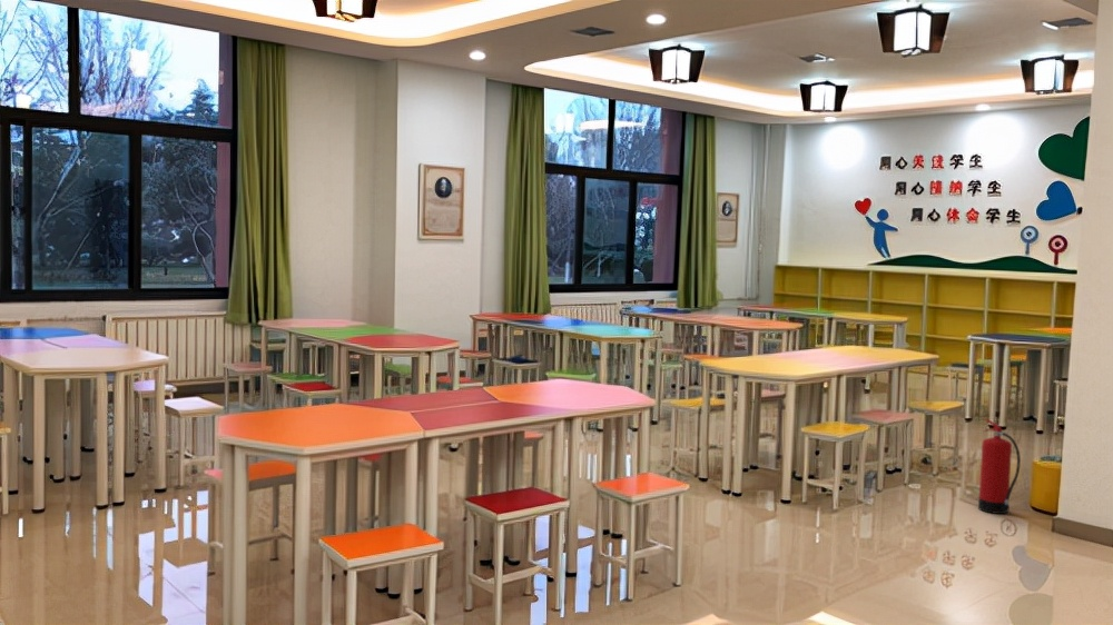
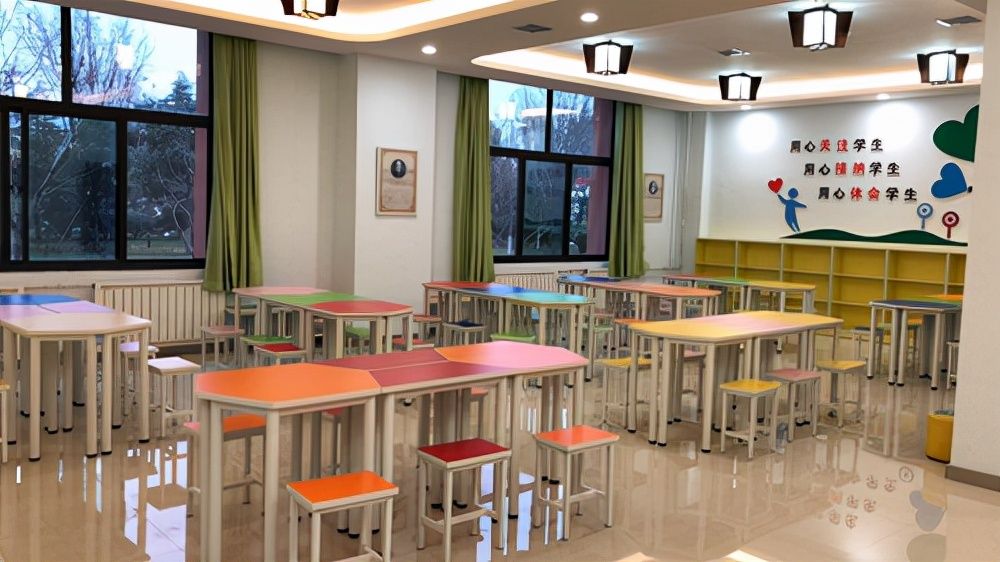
- fire extinguisher [977,418,1022,515]
